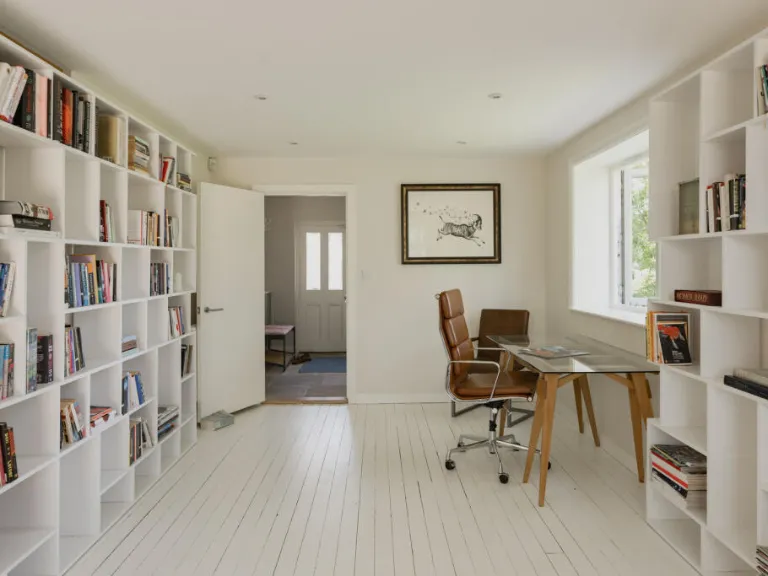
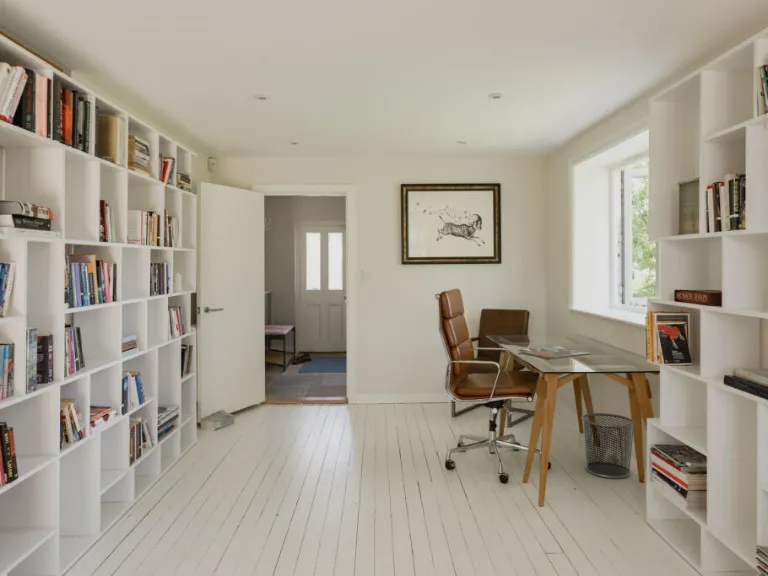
+ waste bin [581,412,634,479]
